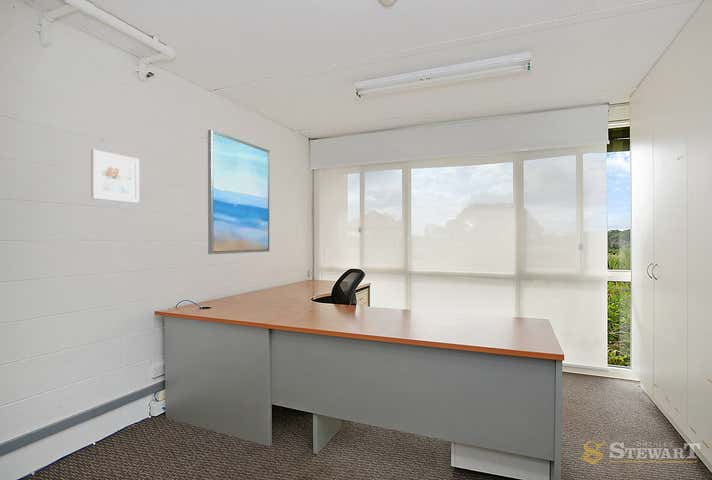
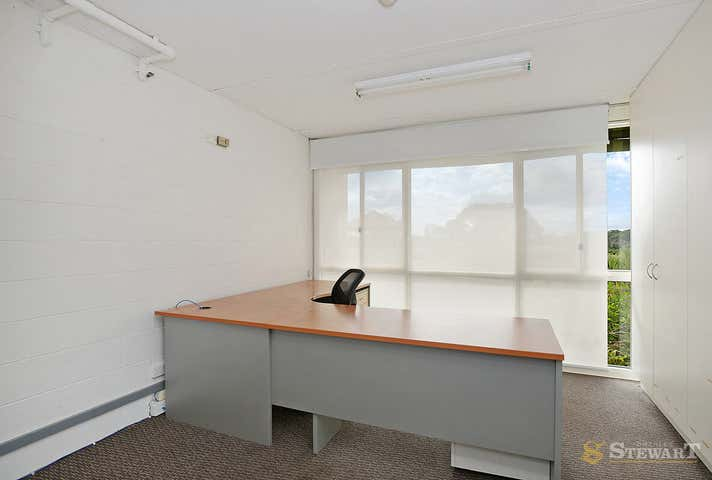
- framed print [90,148,140,204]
- wall art [207,129,271,255]
